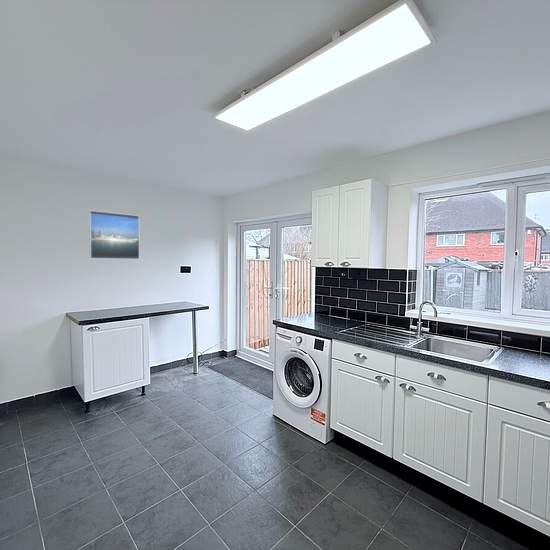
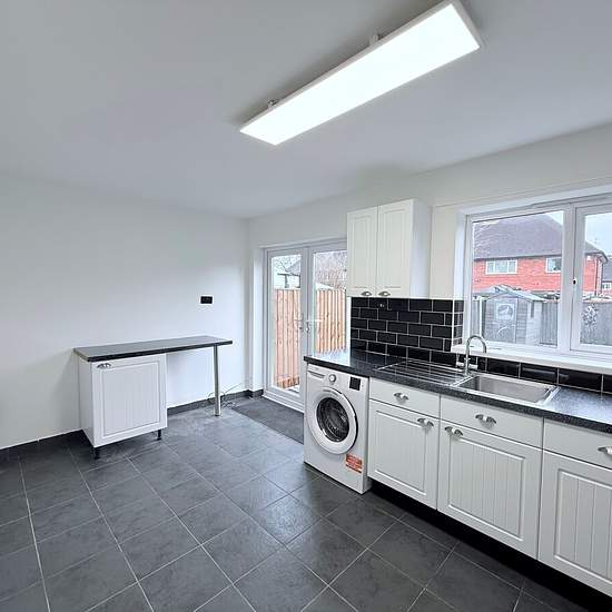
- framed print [88,209,140,260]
